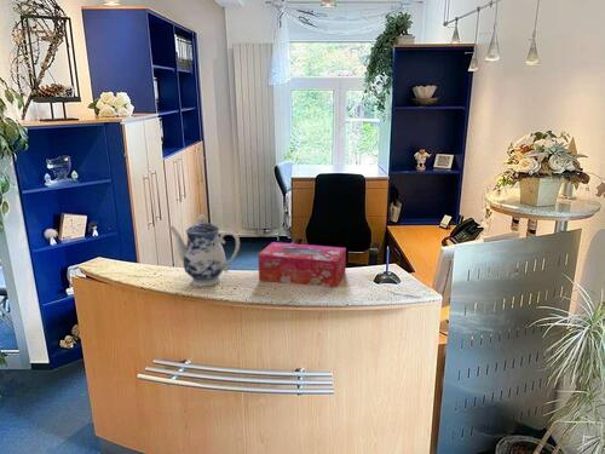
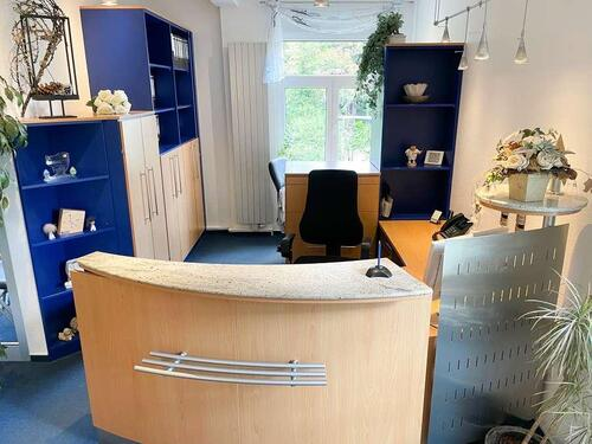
- teapot [167,213,241,288]
- tissue box [257,241,347,288]
